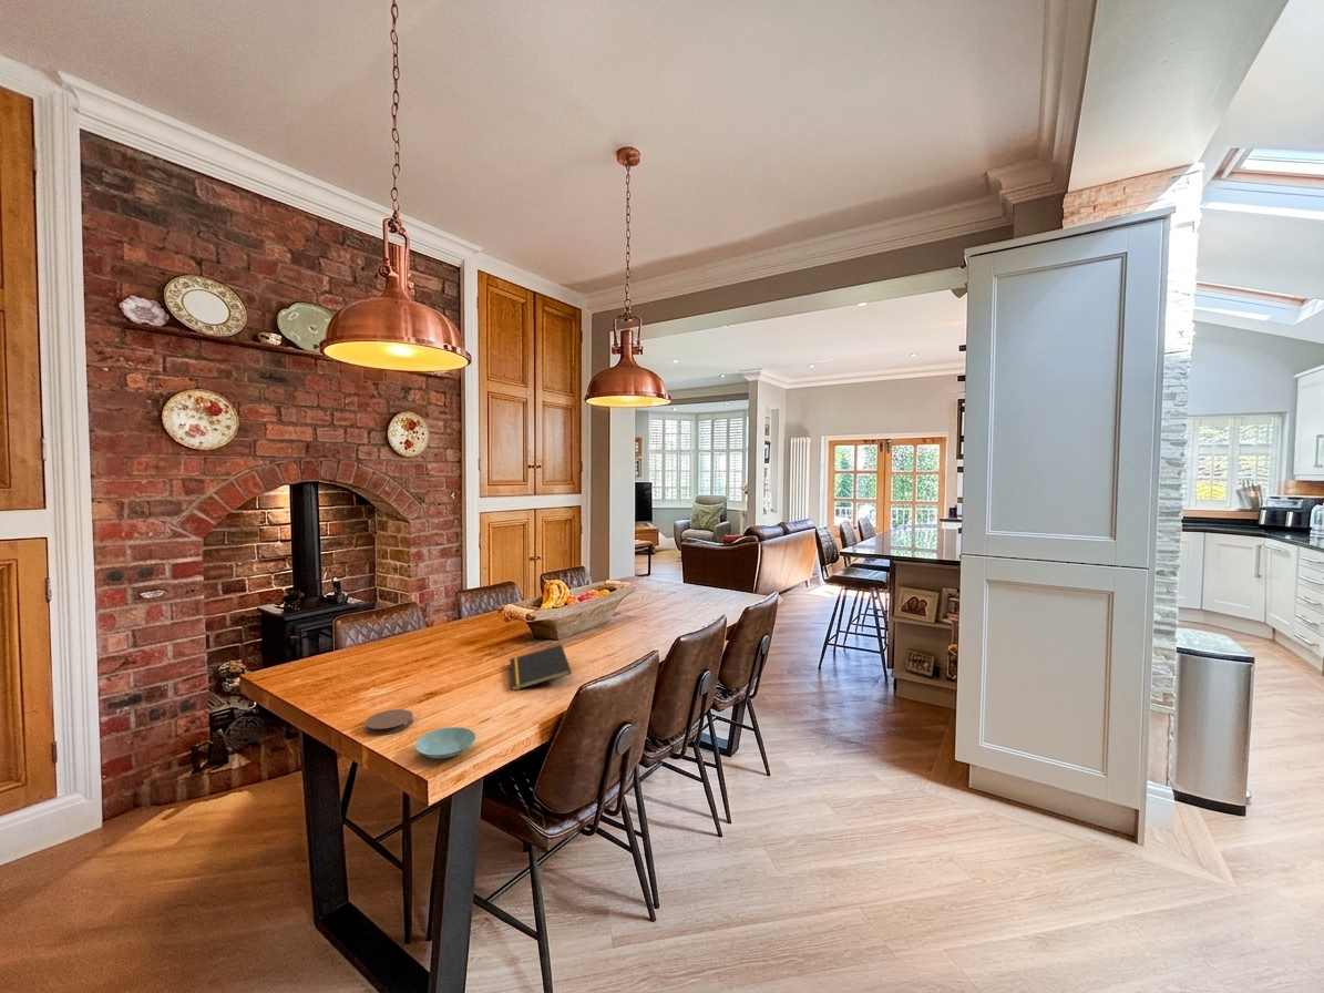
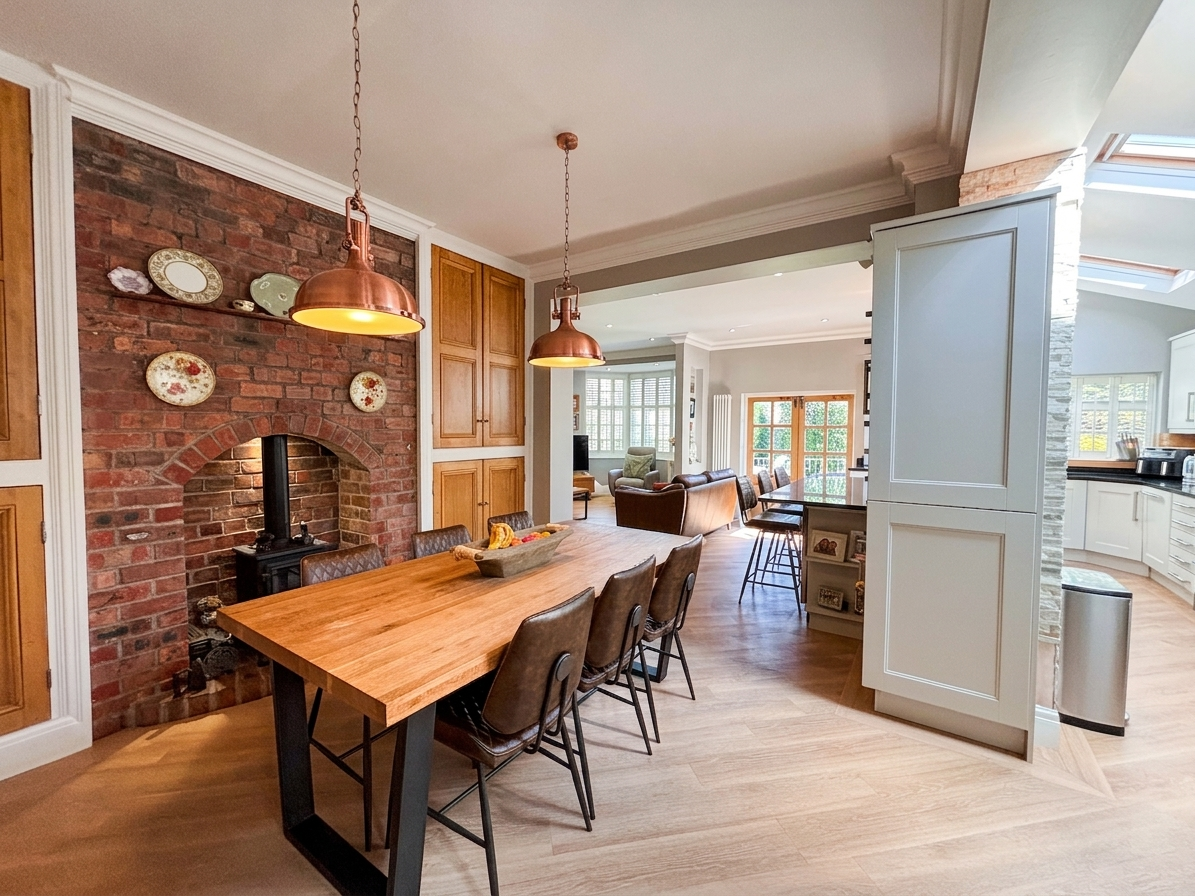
- notepad [509,644,573,692]
- saucer [414,726,476,759]
- coaster [363,708,414,736]
